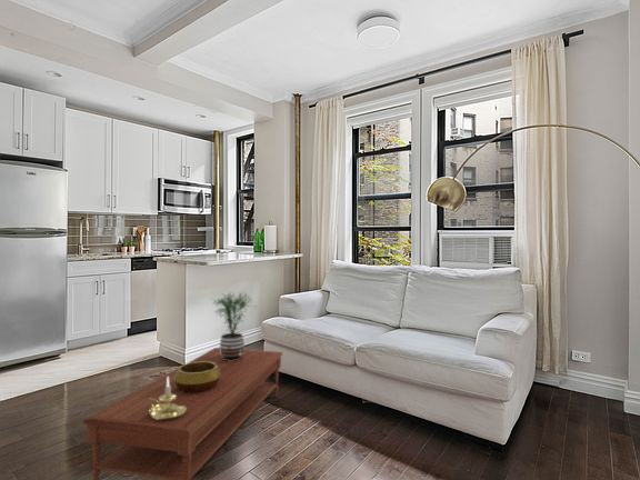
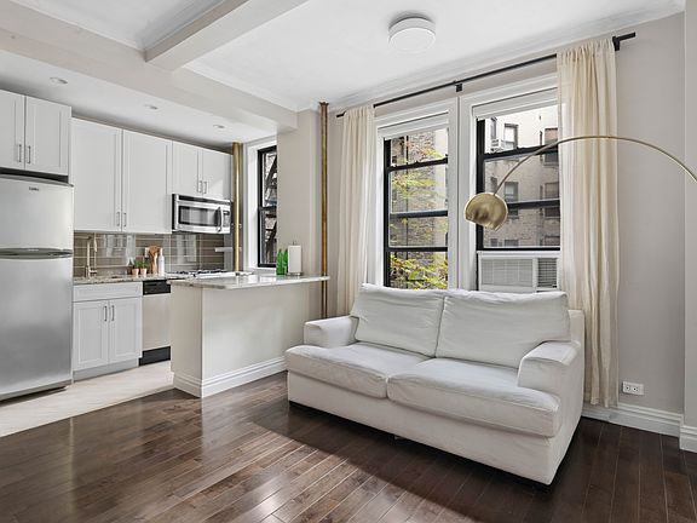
- coffee table [82,347,283,480]
- potted plant [210,290,257,361]
- decorative bowl [173,361,221,393]
- candle holder [149,377,187,420]
